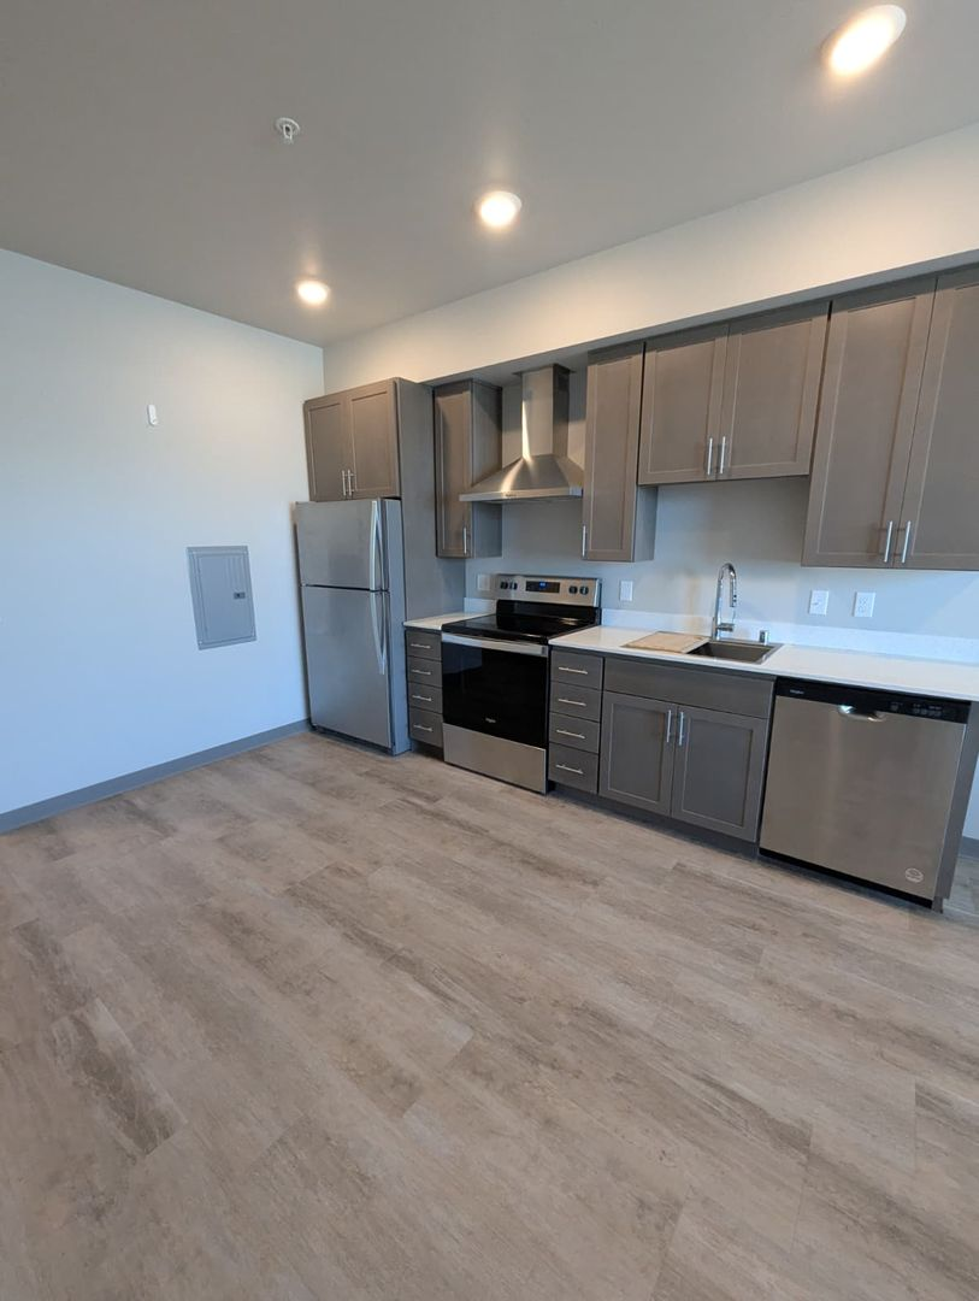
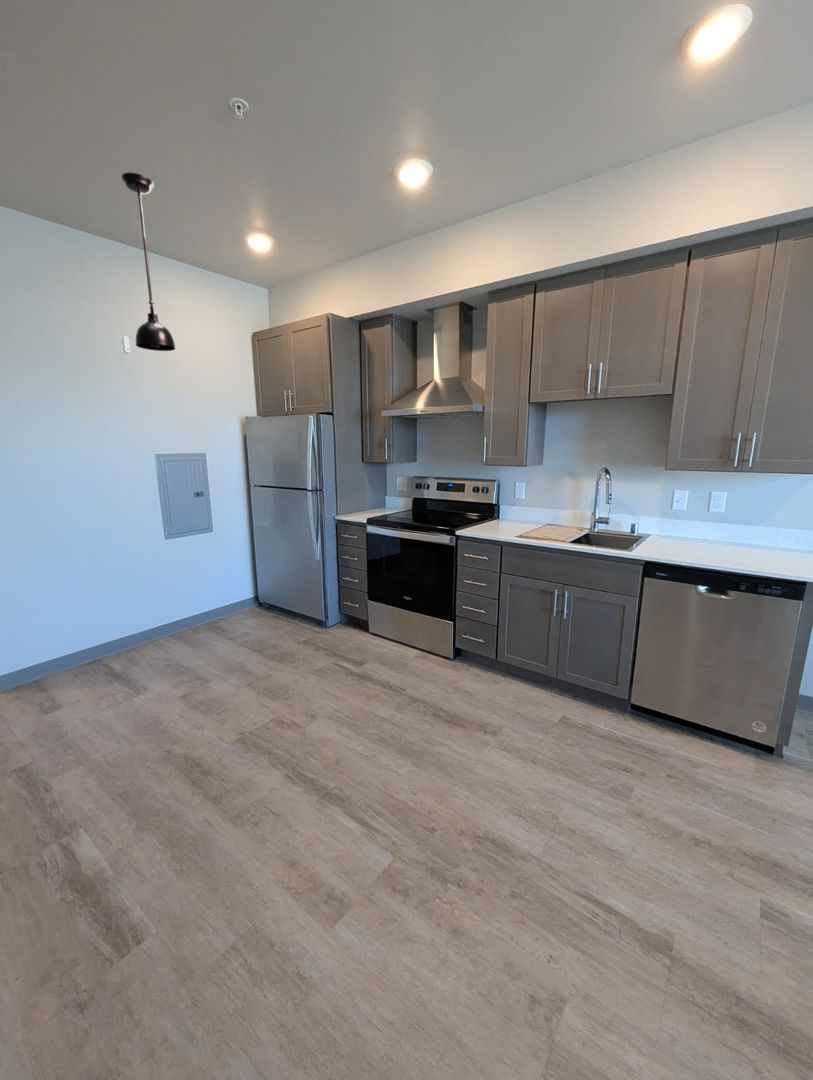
+ light fixture [121,172,176,352]
